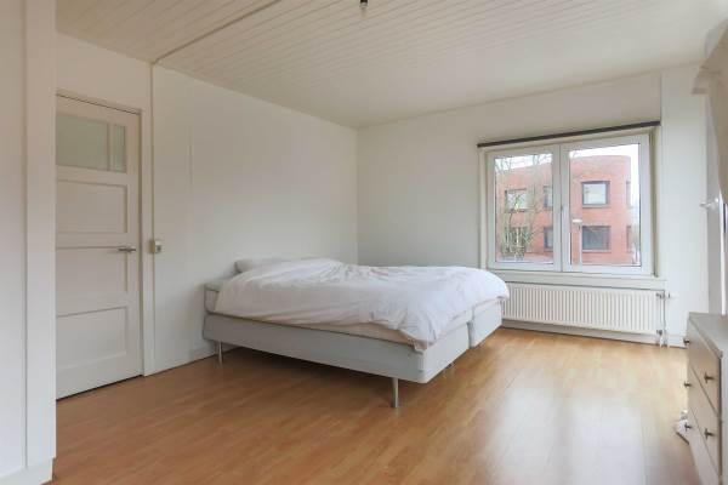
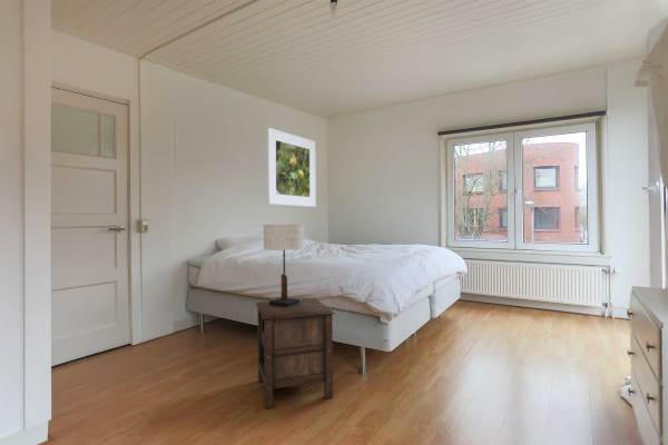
+ table lamp [263,224,305,307]
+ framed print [266,127,317,208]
+ nightstand [255,297,335,409]
